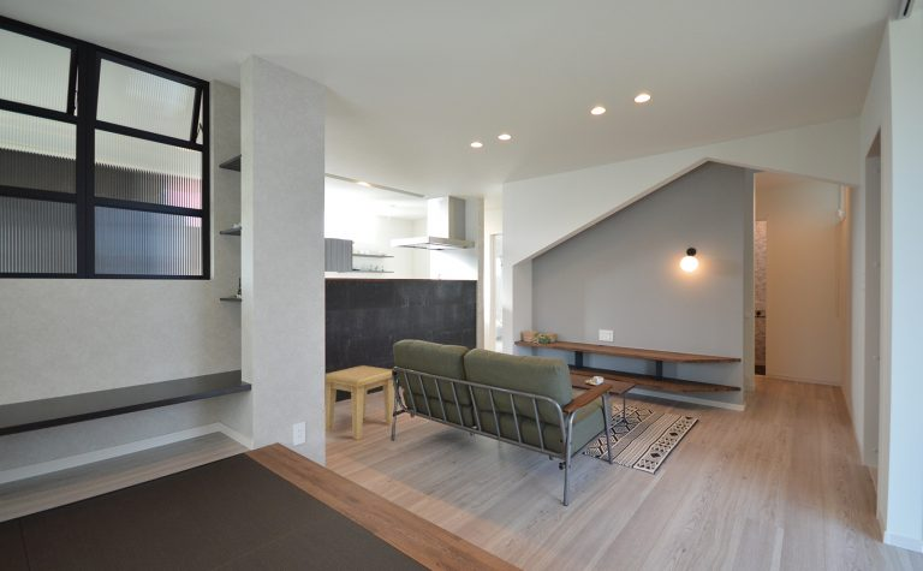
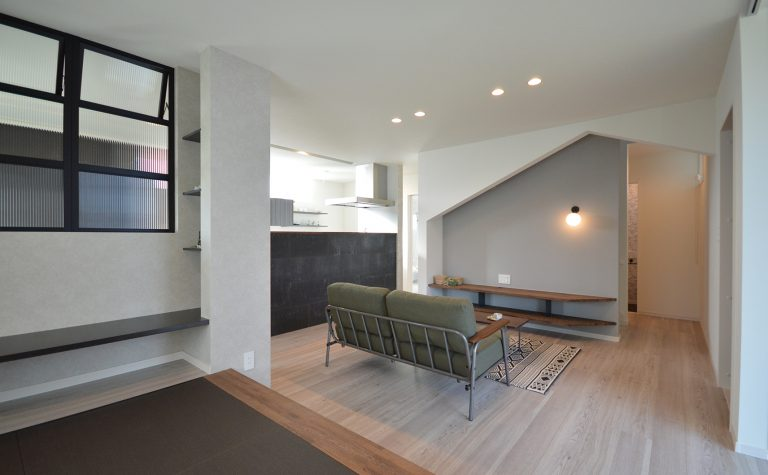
- side table [324,364,395,441]
